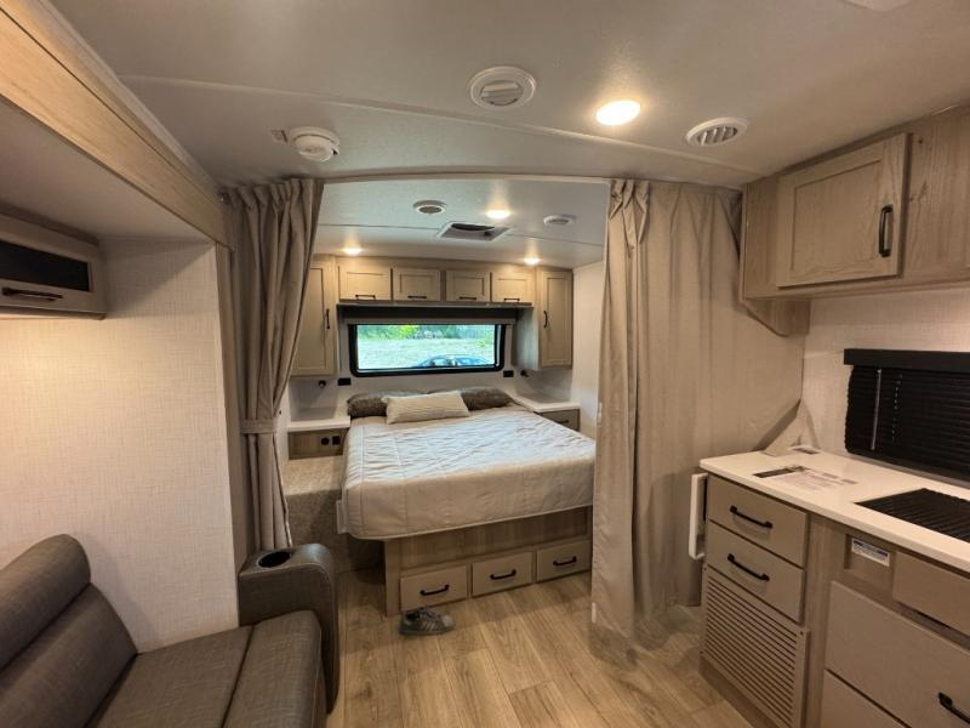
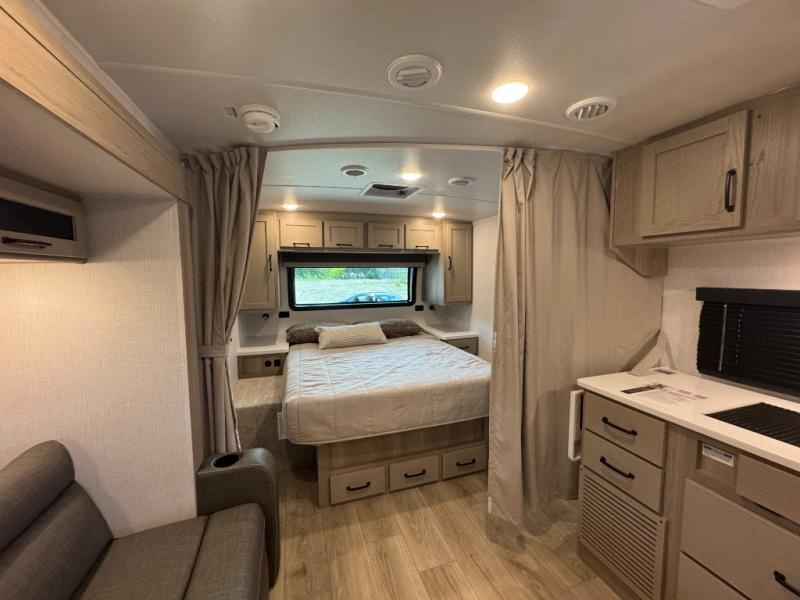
- shoe [398,602,455,636]
